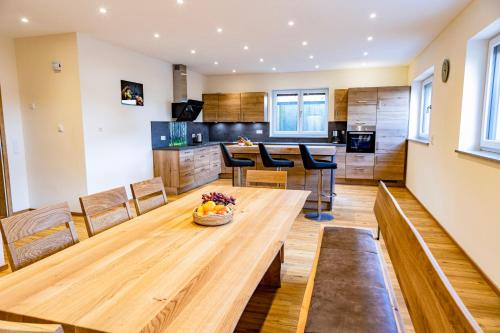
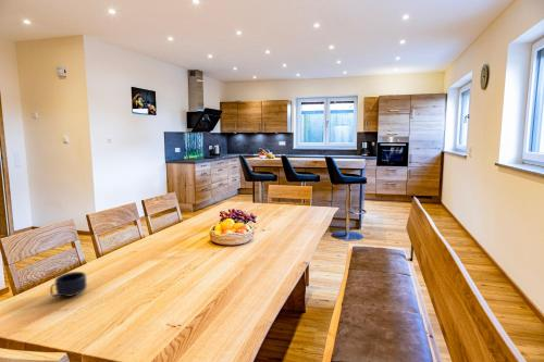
+ mug [49,271,88,298]
